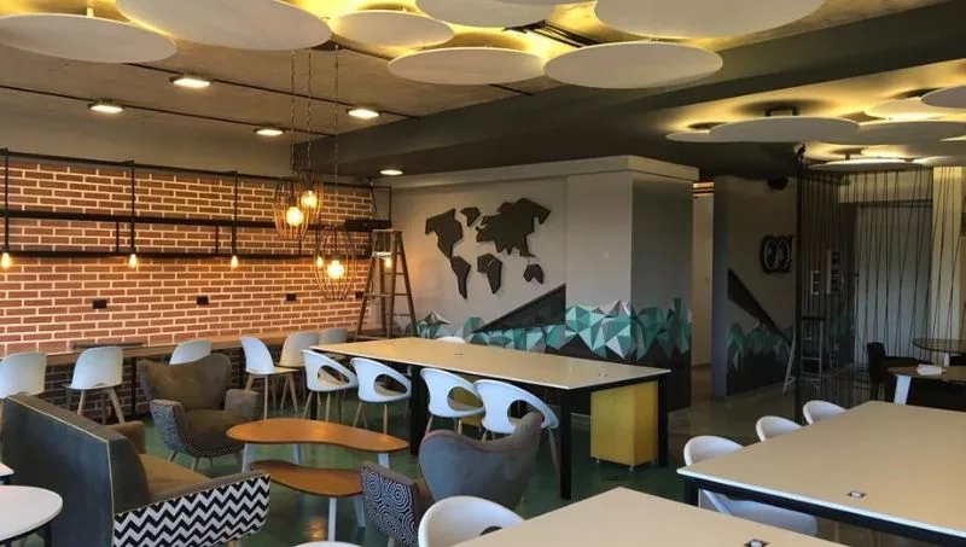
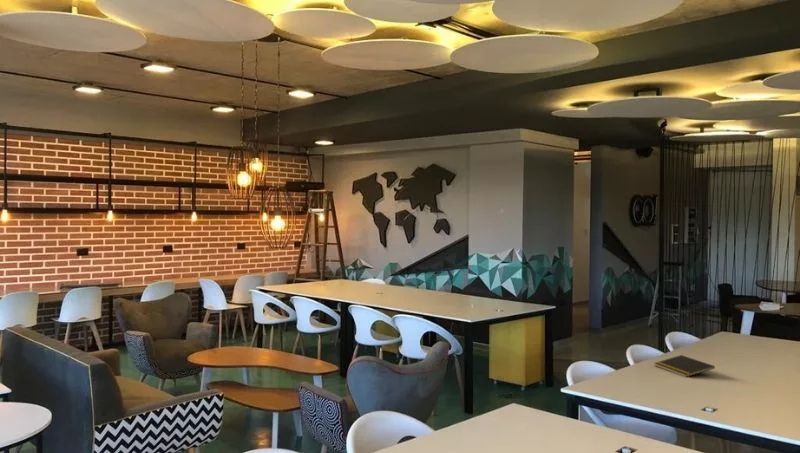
+ notepad [654,354,716,378]
